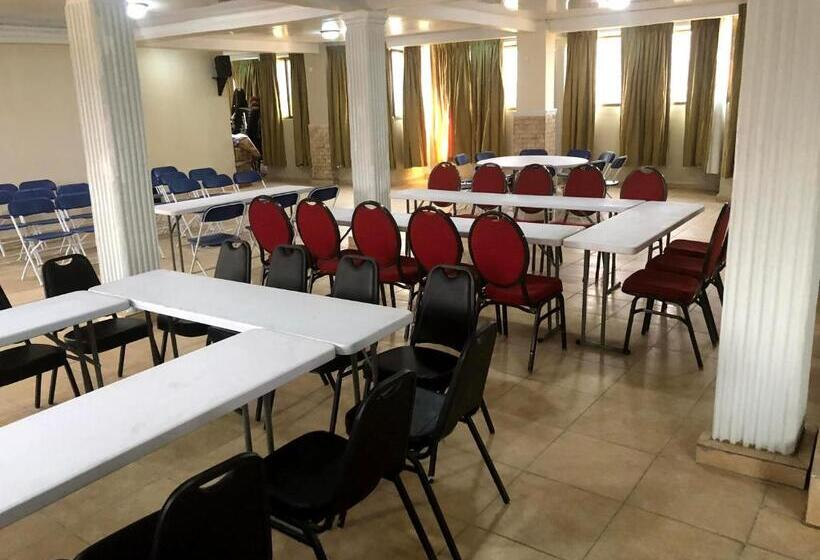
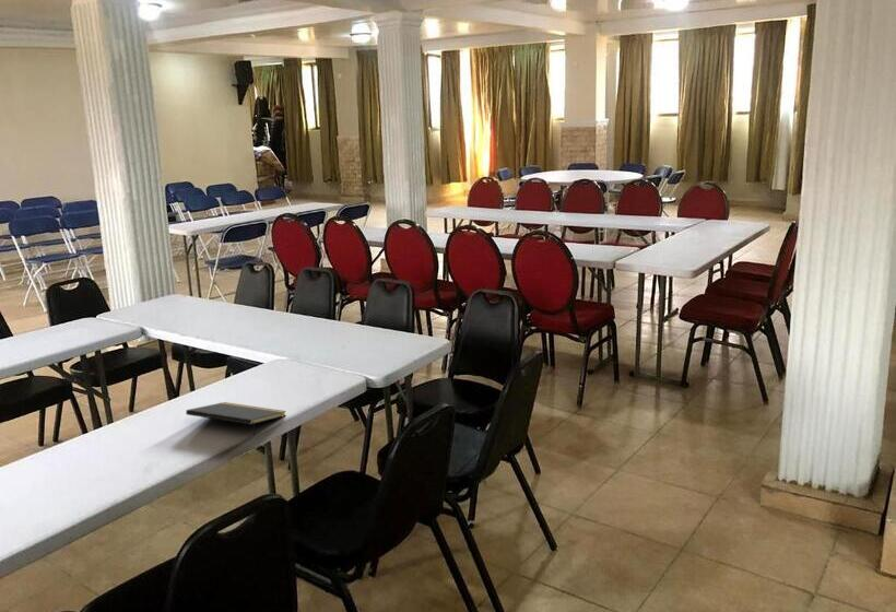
+ notepad [185,401,287,436]
